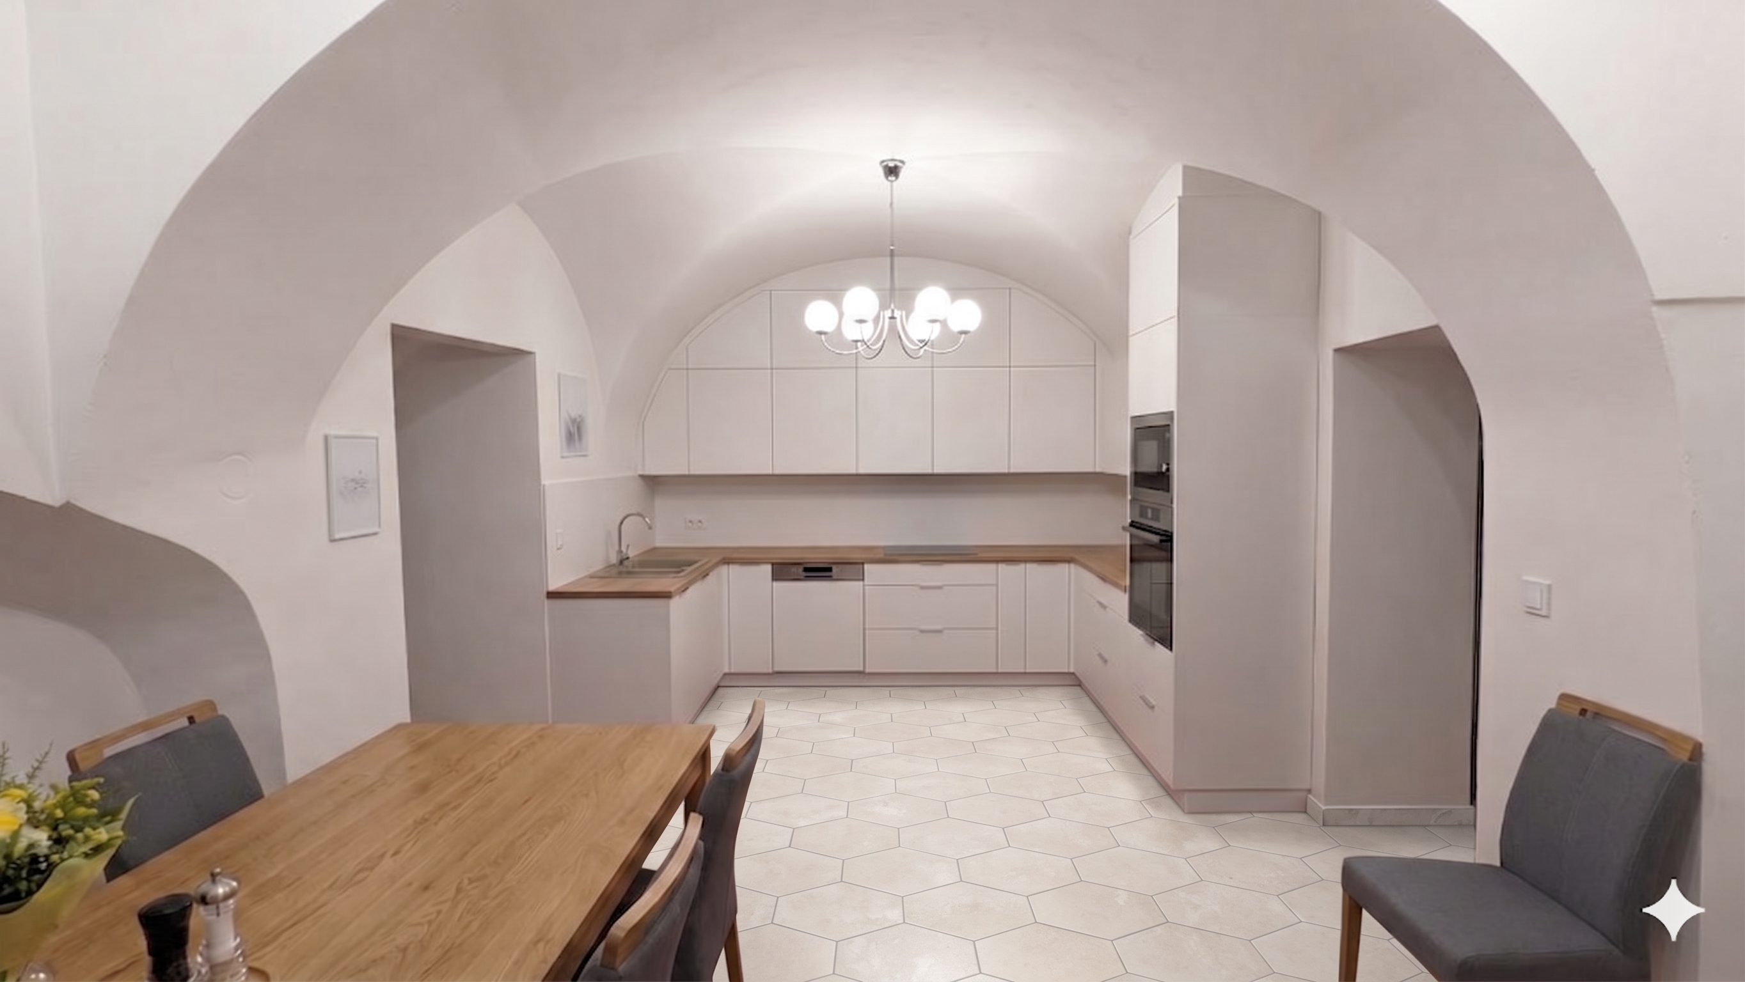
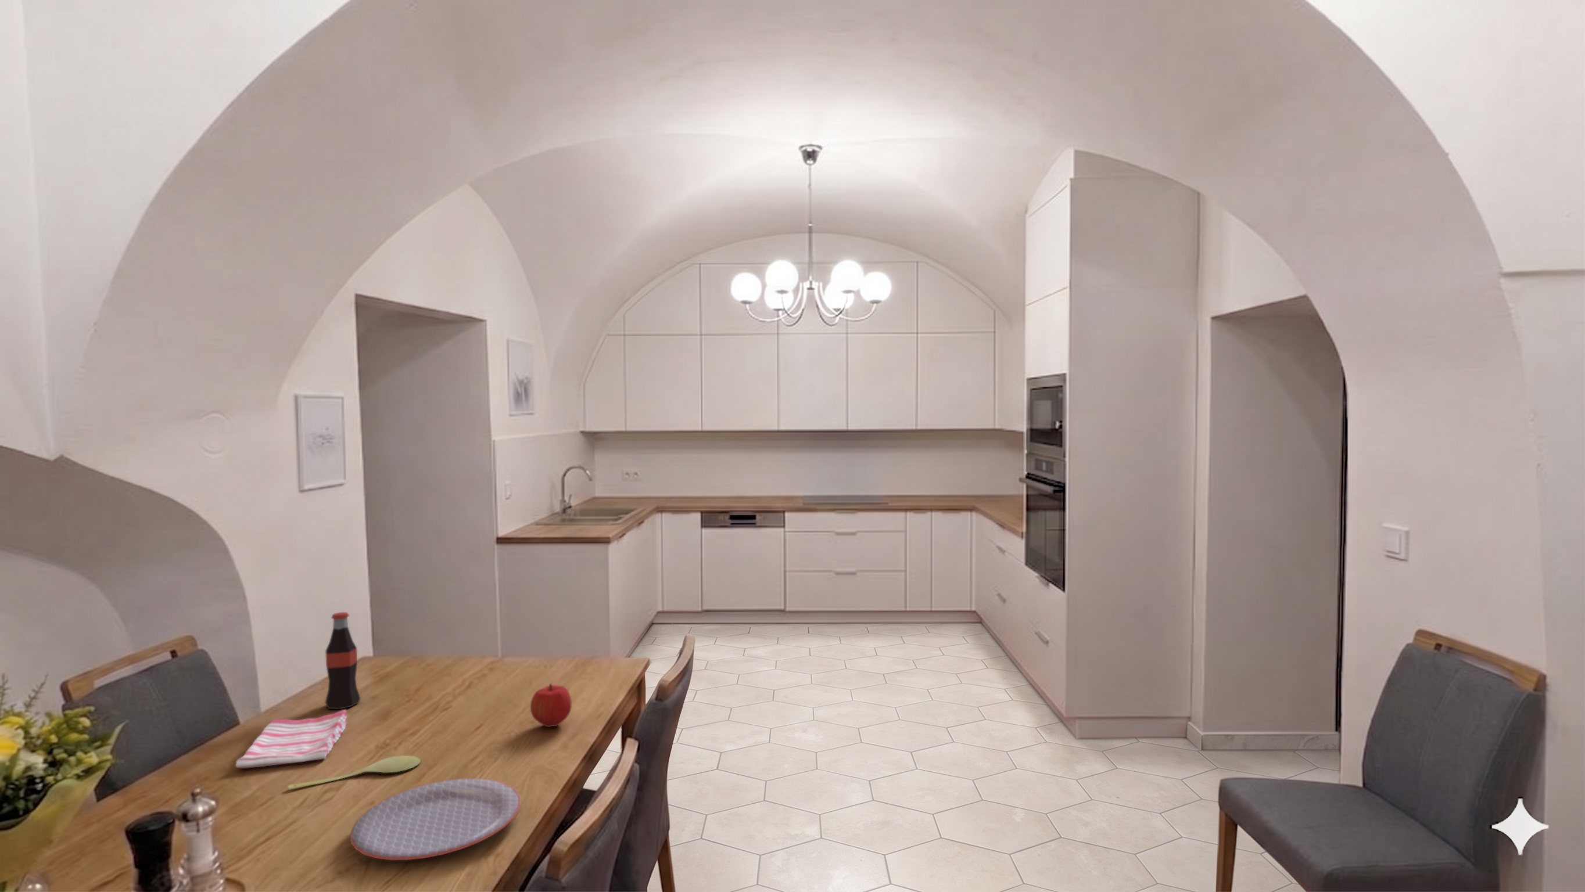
+ bottle [324,611,361,710]
+ fruit [530,683,573,728]
+ dish towel [235,709,348,768]
+ plate [349,778,521,860]
+ spoon [287,755,421,790]
